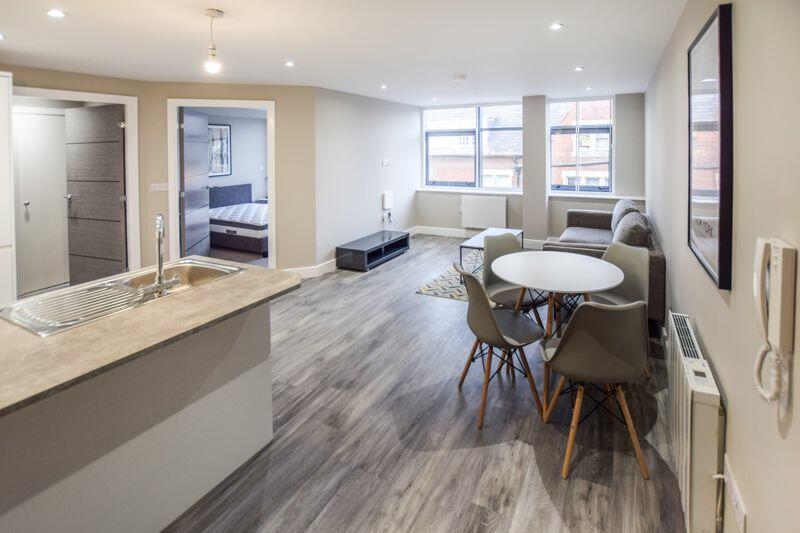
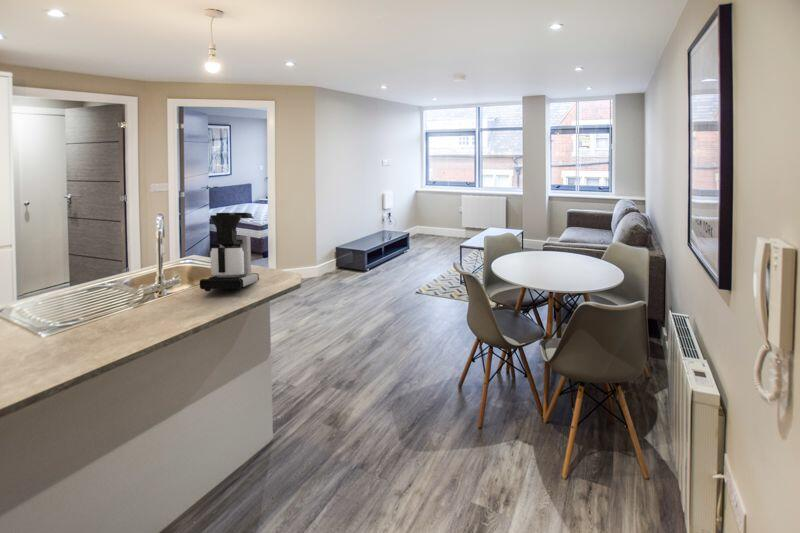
+ coffee maker [199,212,260,292]
